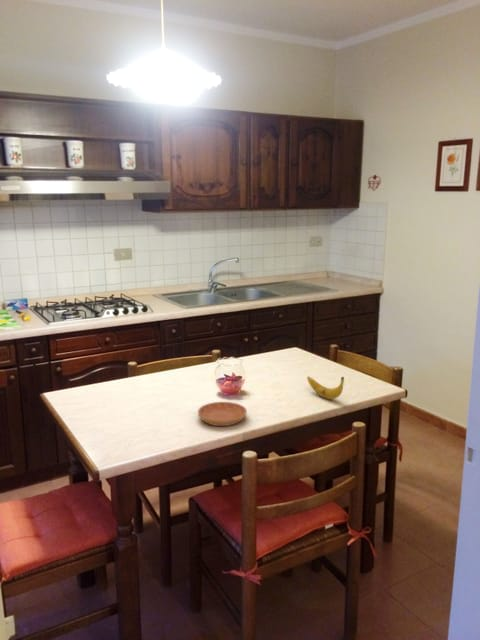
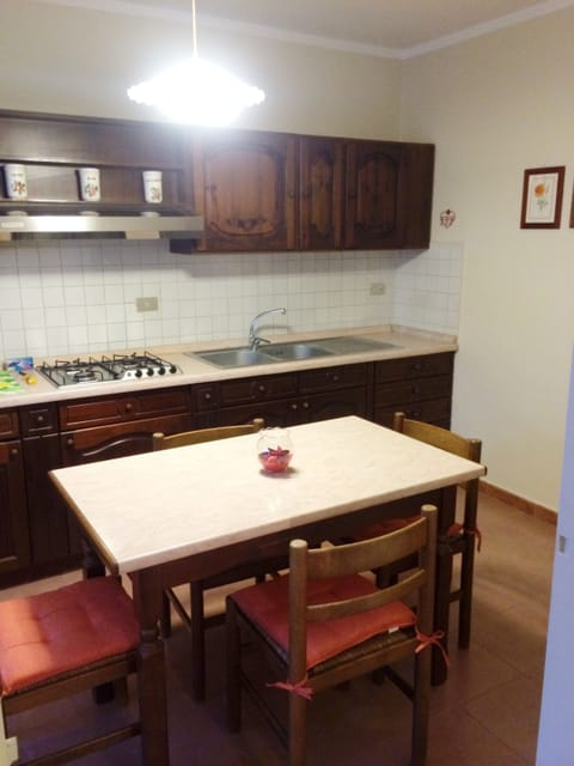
- saucer [197,401,248,427]
- banana [306,375,345,400]
